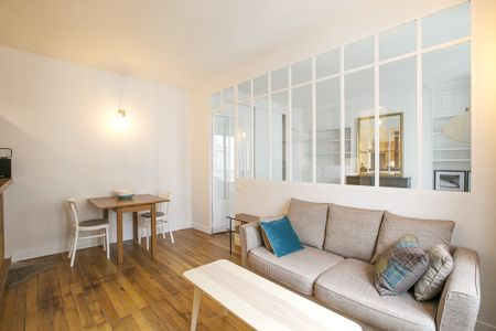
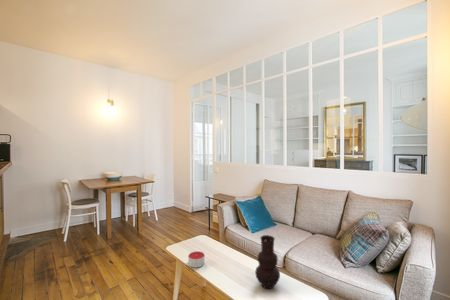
+ candle [187,250,206,268]
+ vase [254,234,281,290]
